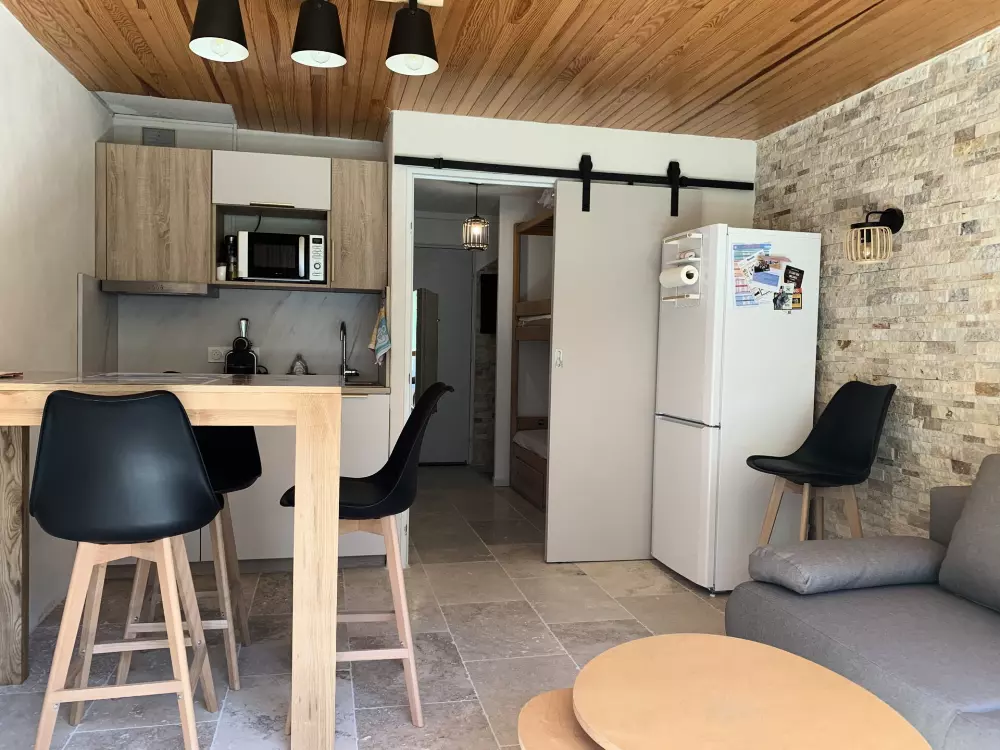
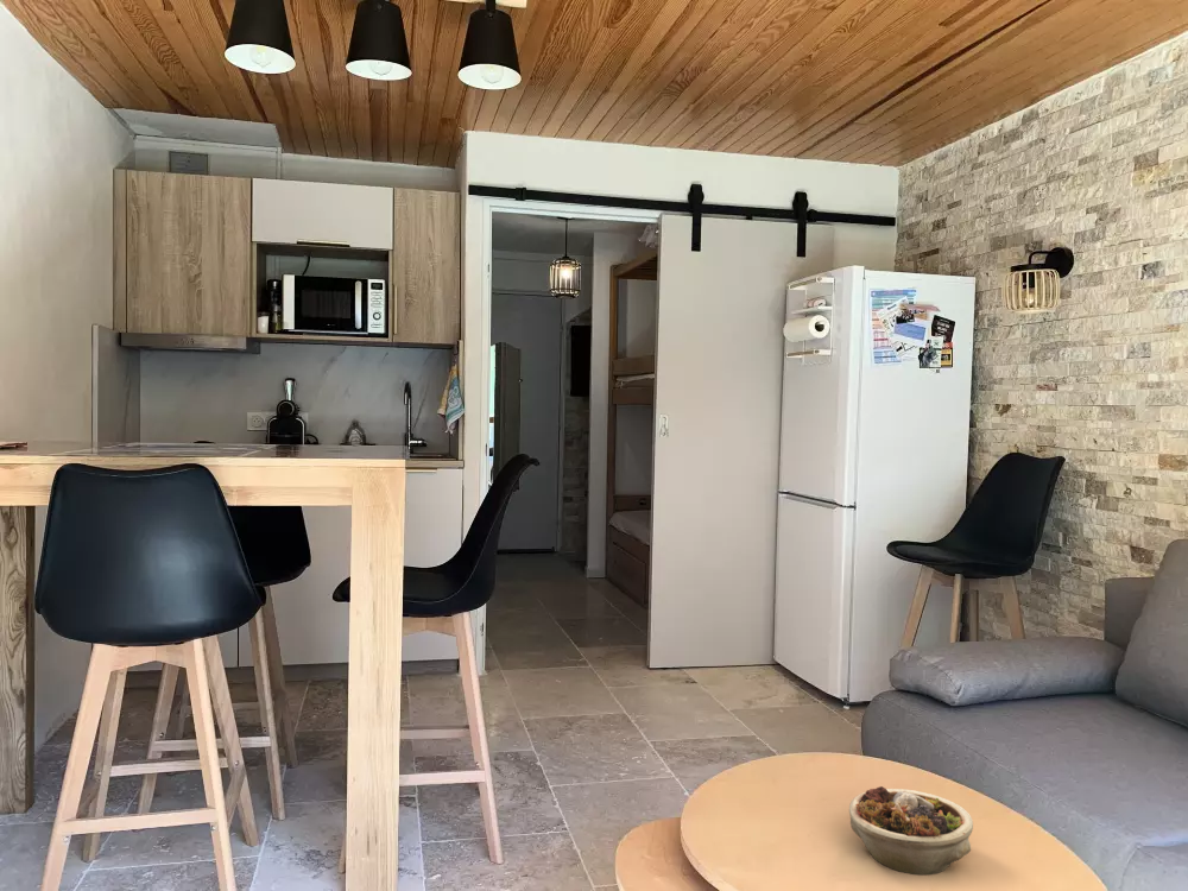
+ succulent planter [848,785,974,877]
